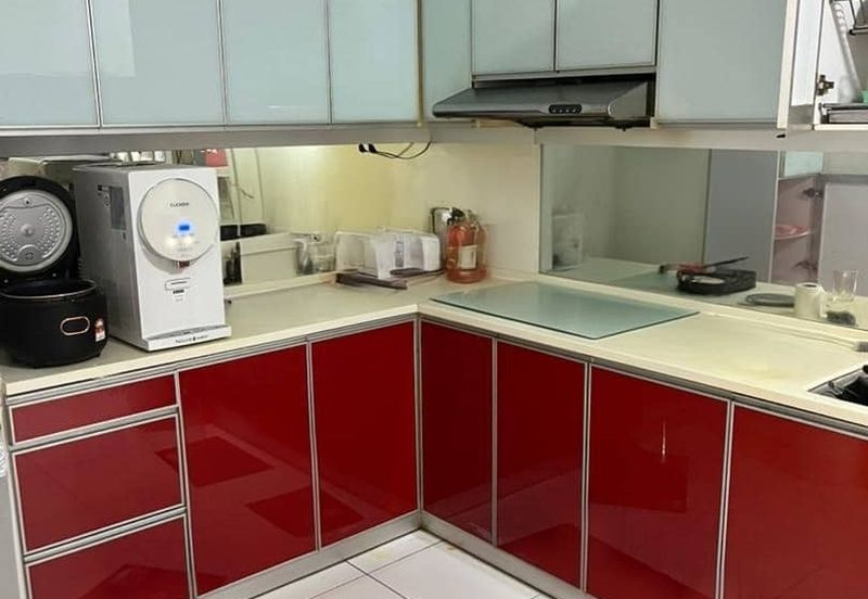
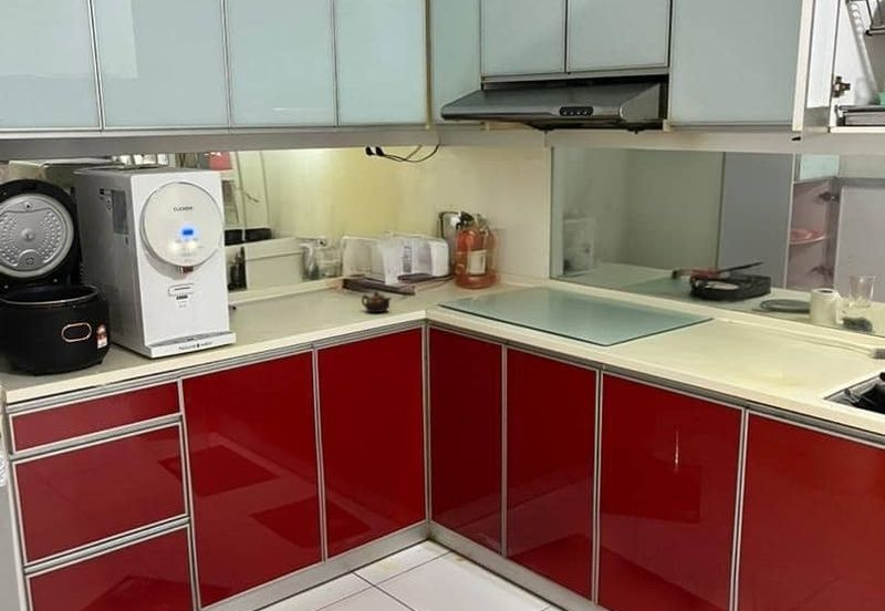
+ teapot [361,290,392,313]
